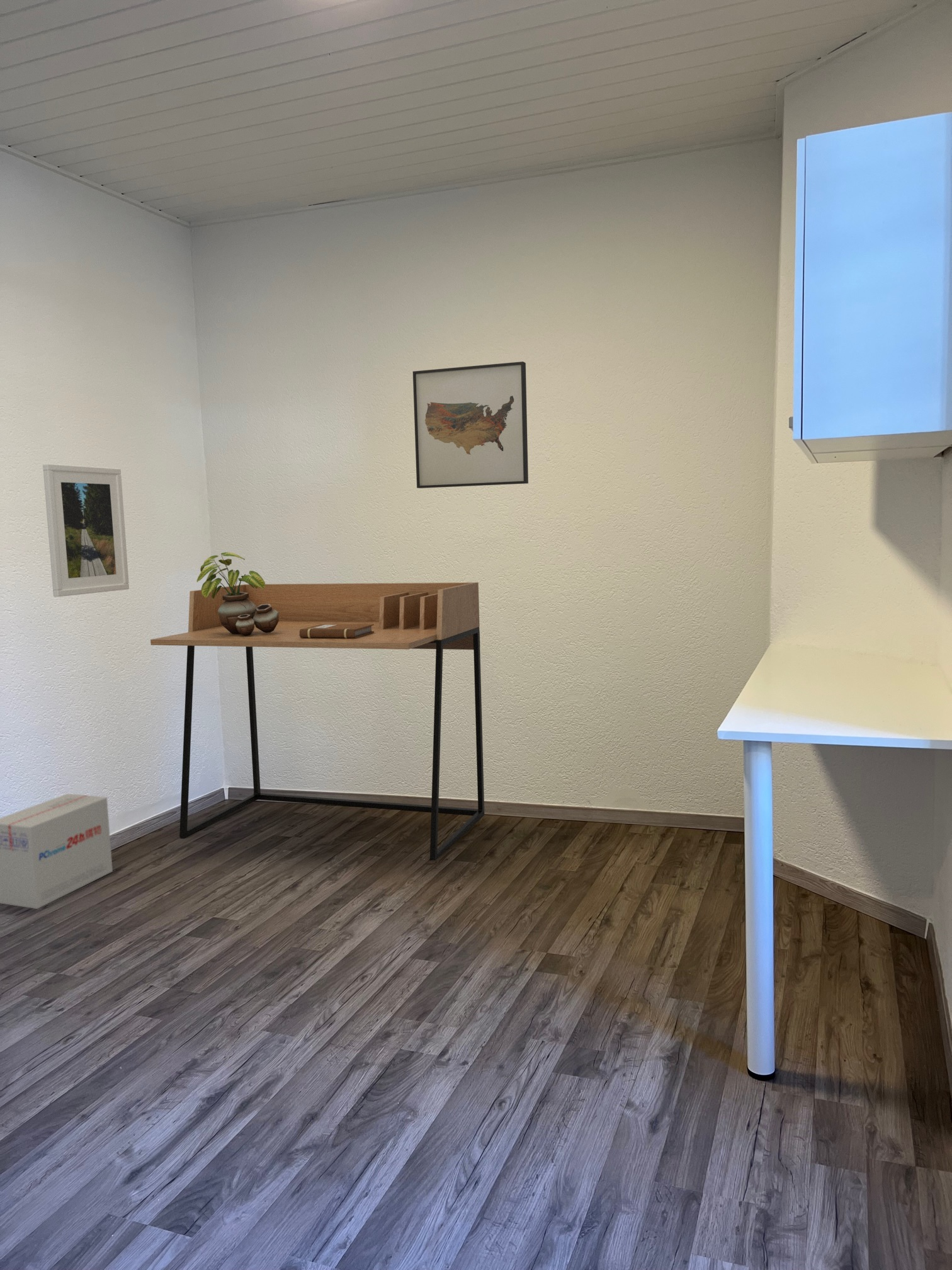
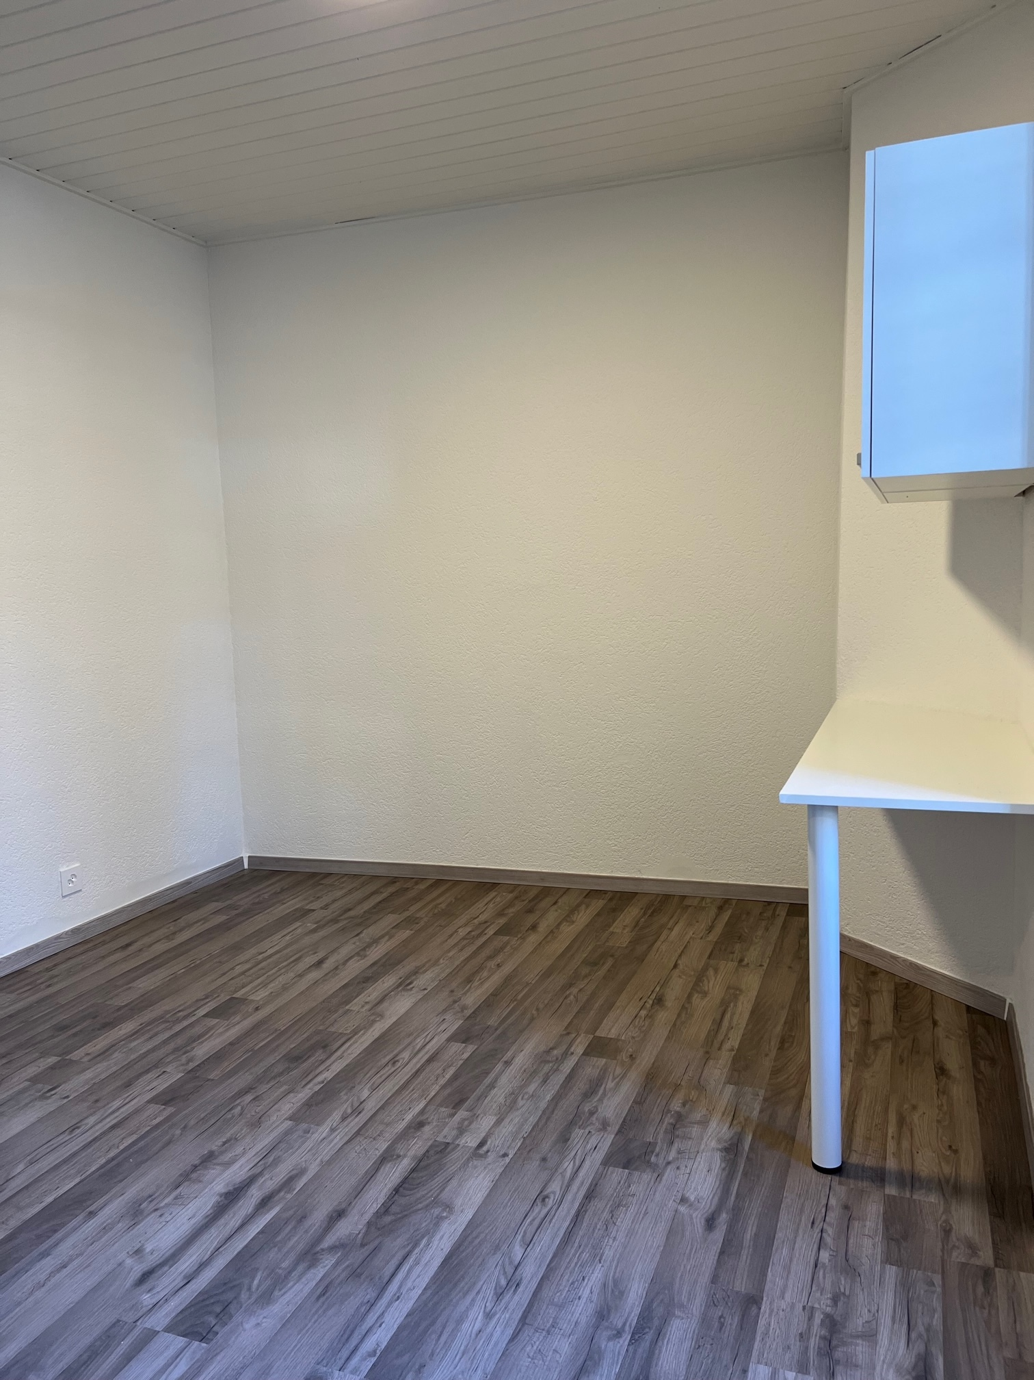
- cardboard box [0,793,113,910]
- wall art [412,361,529,489]
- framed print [42,463,130,597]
- potted plant [196,552,279,636]
- notebook [299,624,374,638]
- desk [150,582,485,861]
